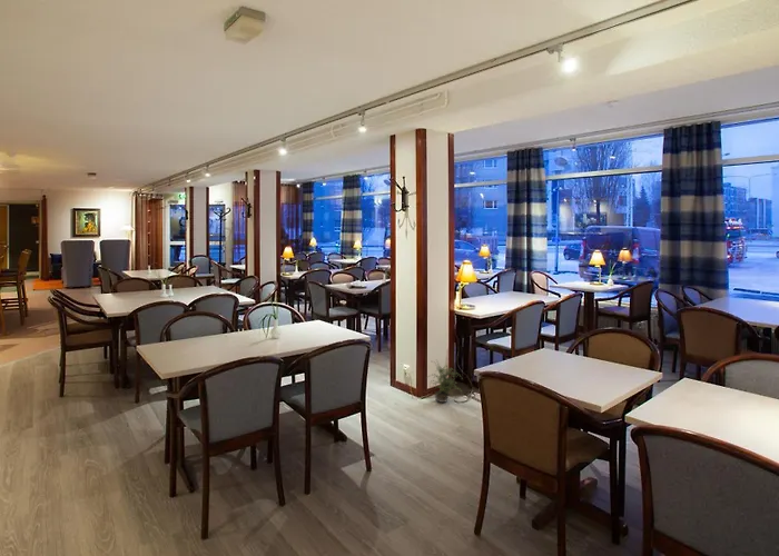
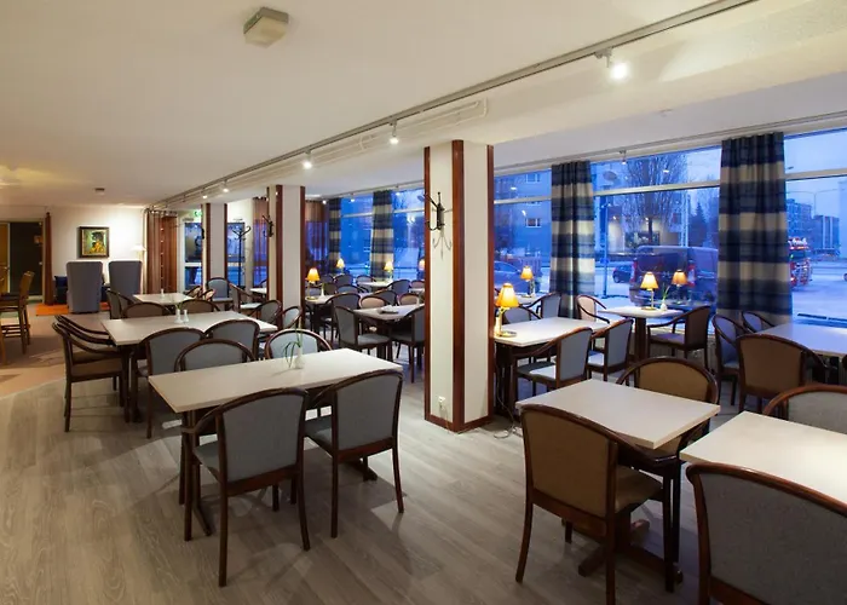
- potted plant [425,359,464,404]
